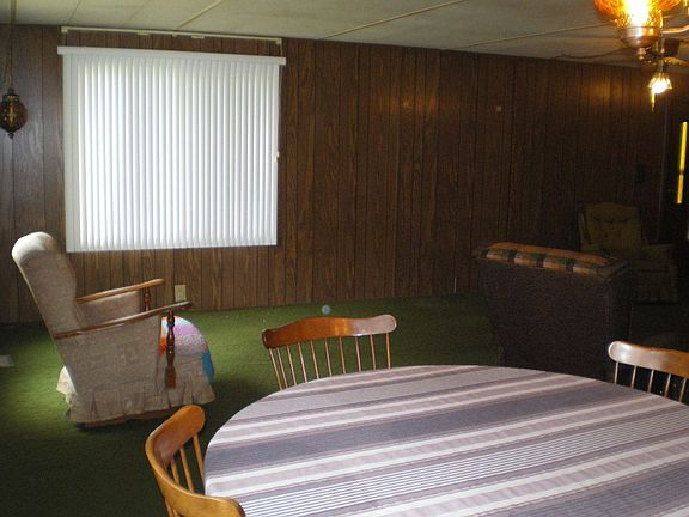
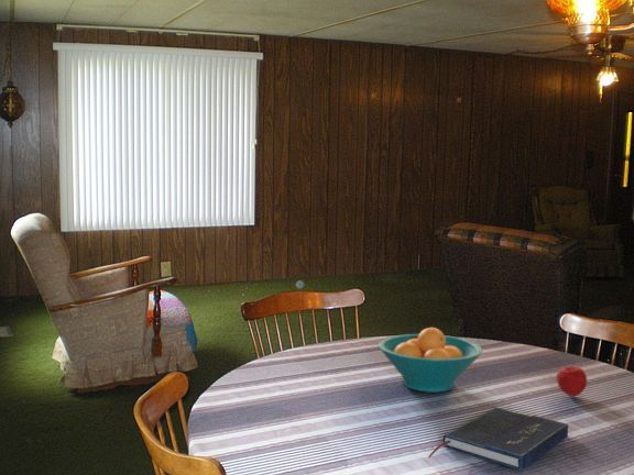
+ book [428,407,569,472]
+ apple [556,365,588,397]
+ fruit bowl [378,327,483,394]
